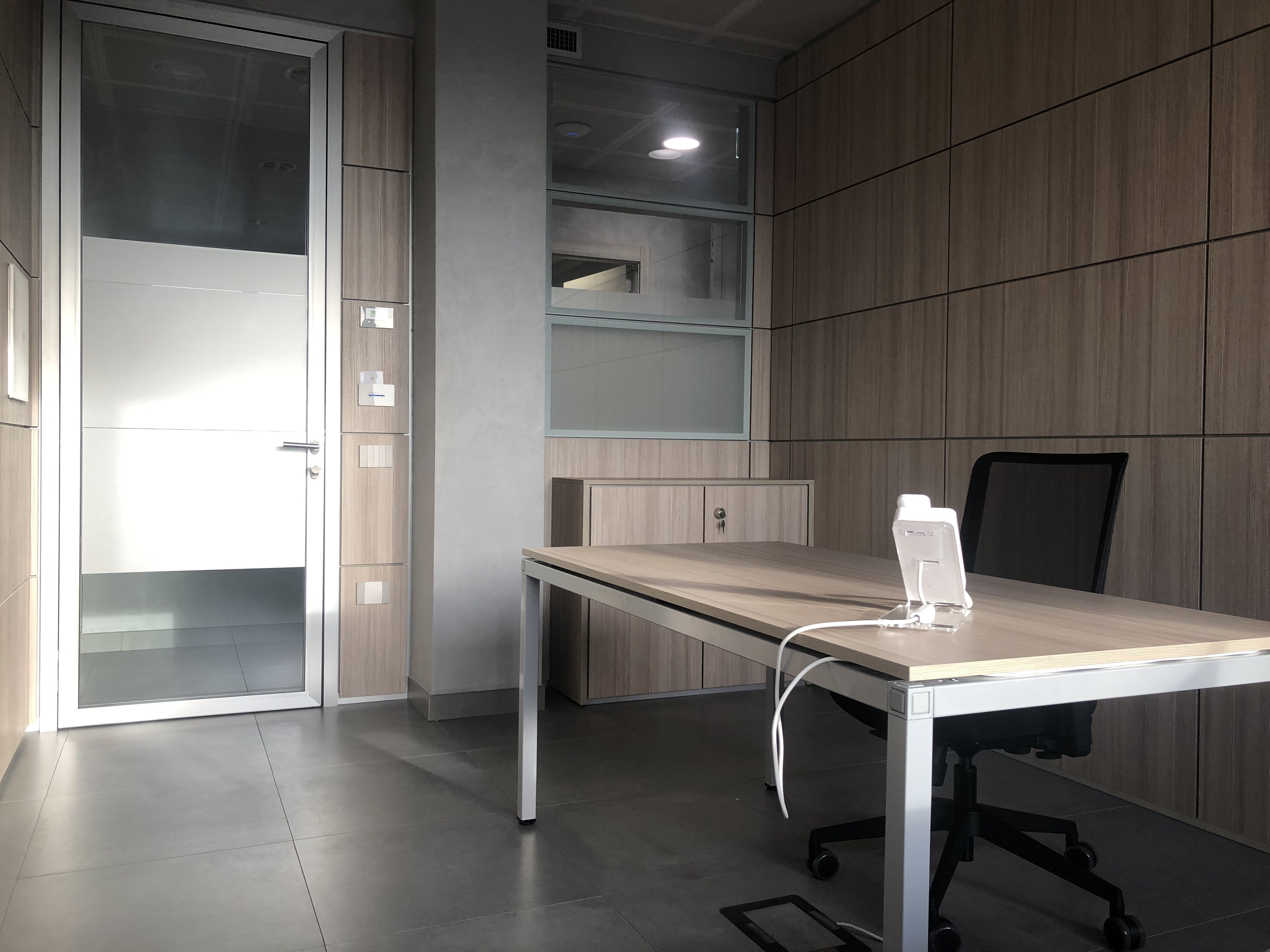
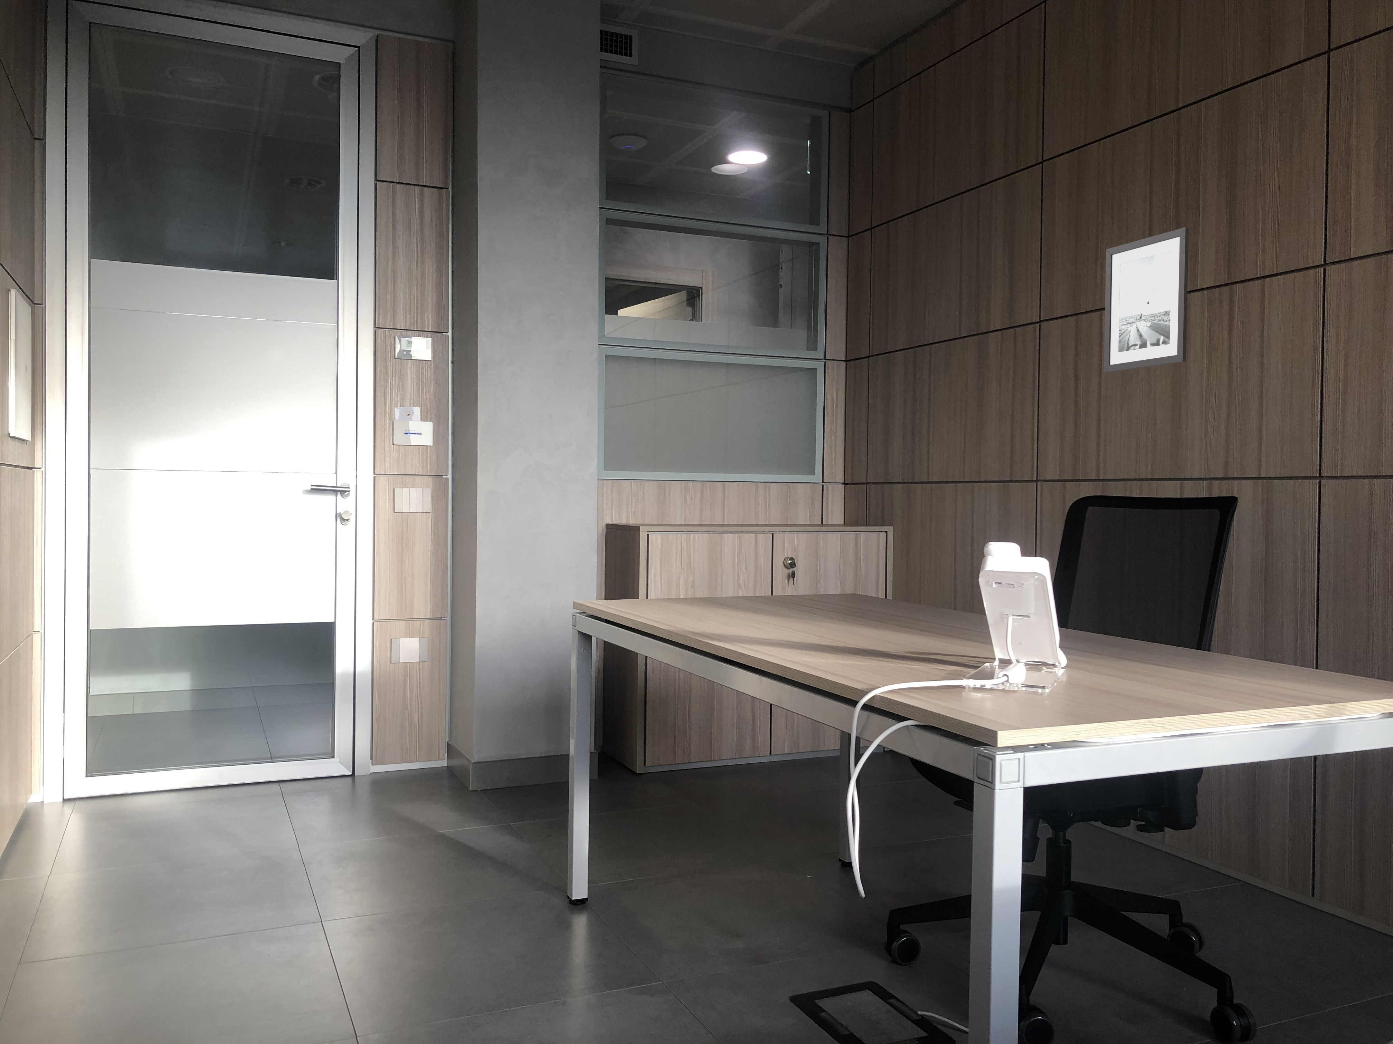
+ wall art [1103,227,1189,373]
